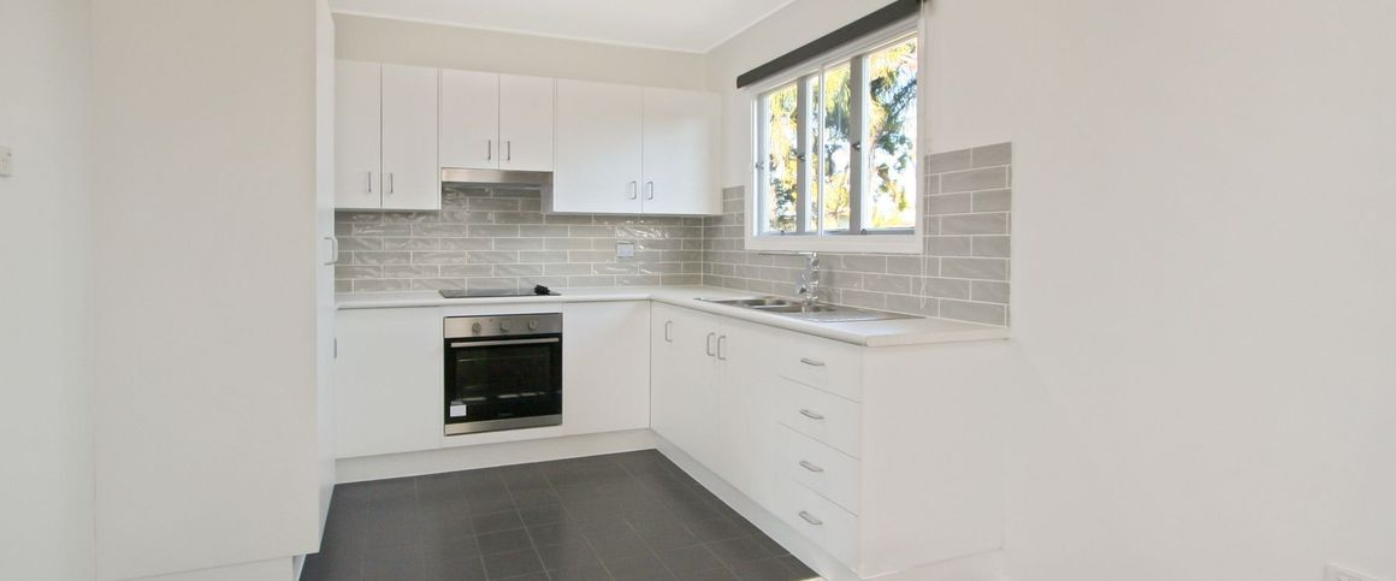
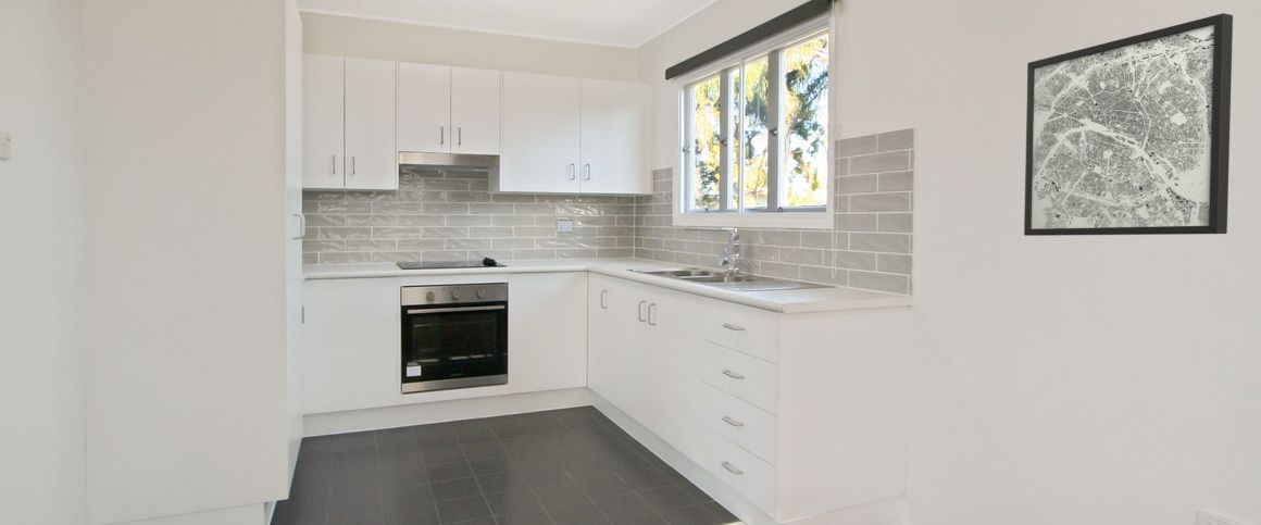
+ wall art [1023,12,1234,237]
